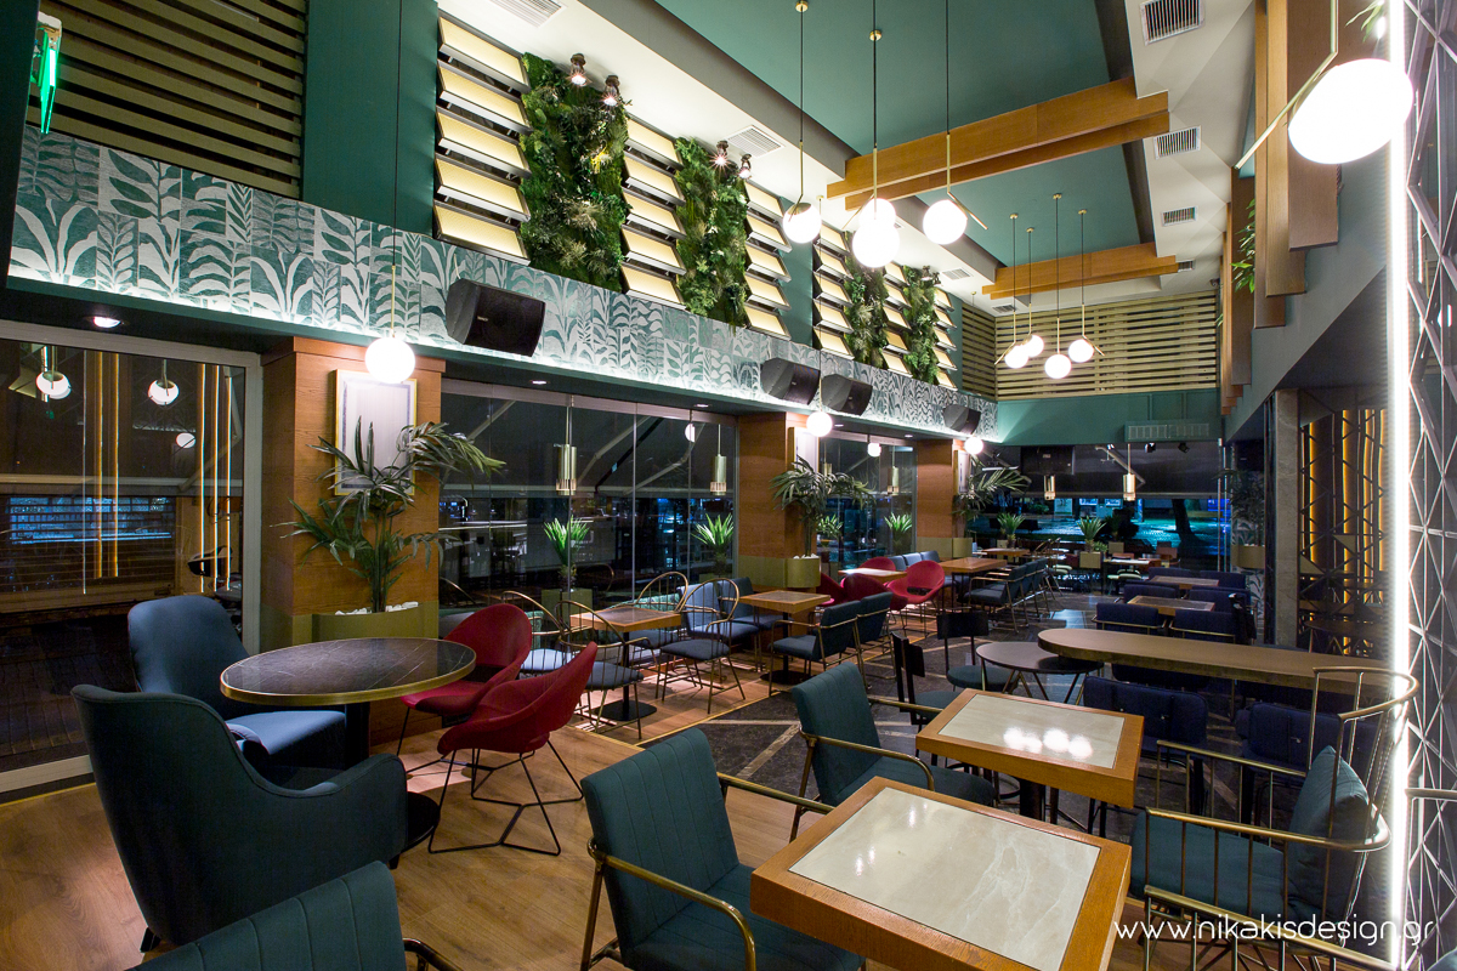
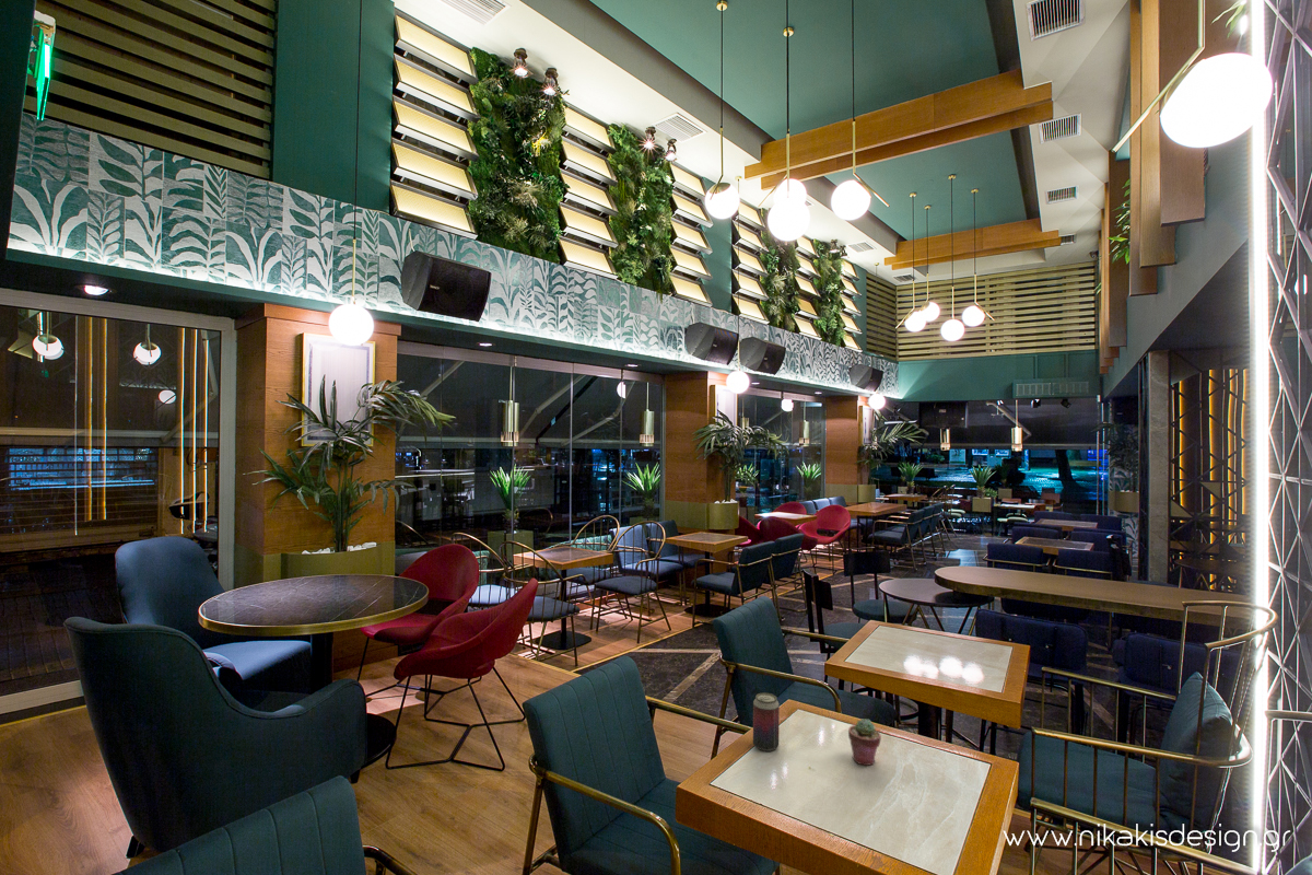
+ beverage can [752,692,781,752]
+ potted succulent [847,718,882,767]
